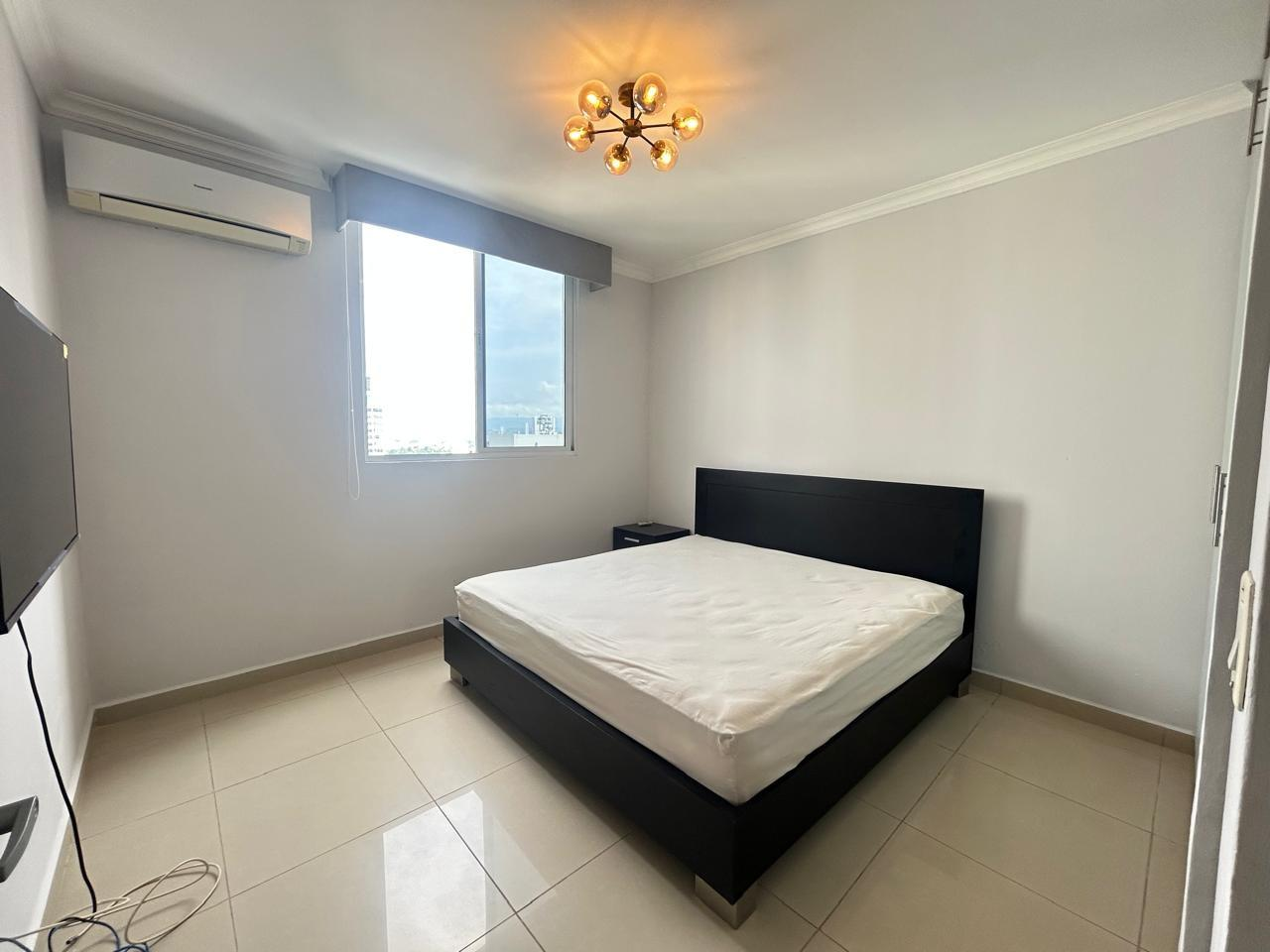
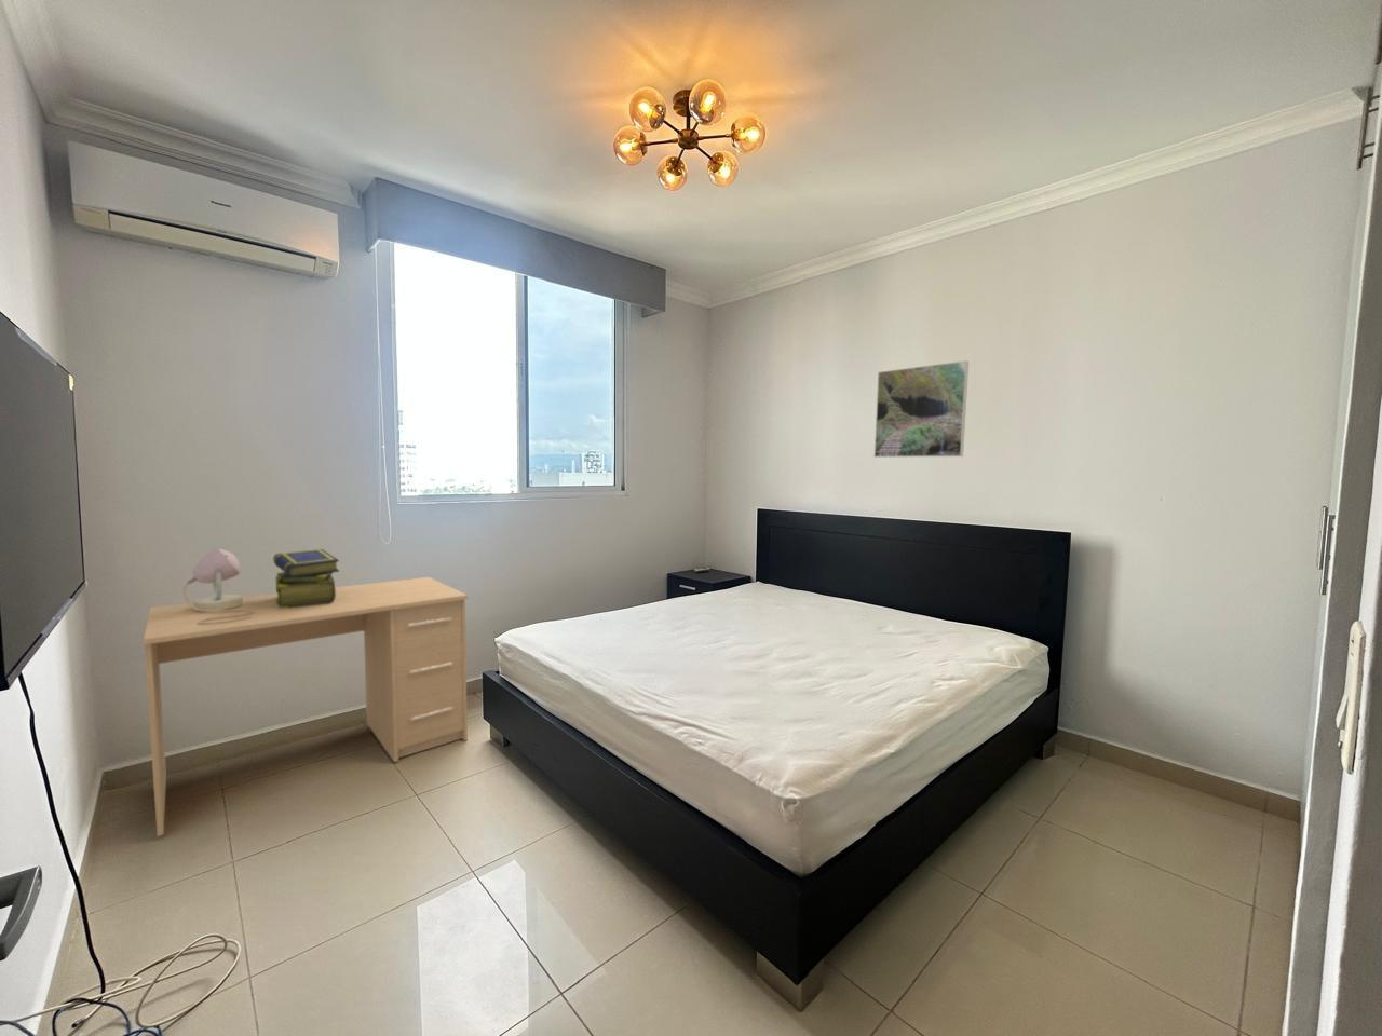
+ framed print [874,359,970,458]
+ desk [143,577,469,838]
+ table lamp [182,547,252,624]
+ stack of books [272,548,341,609]
